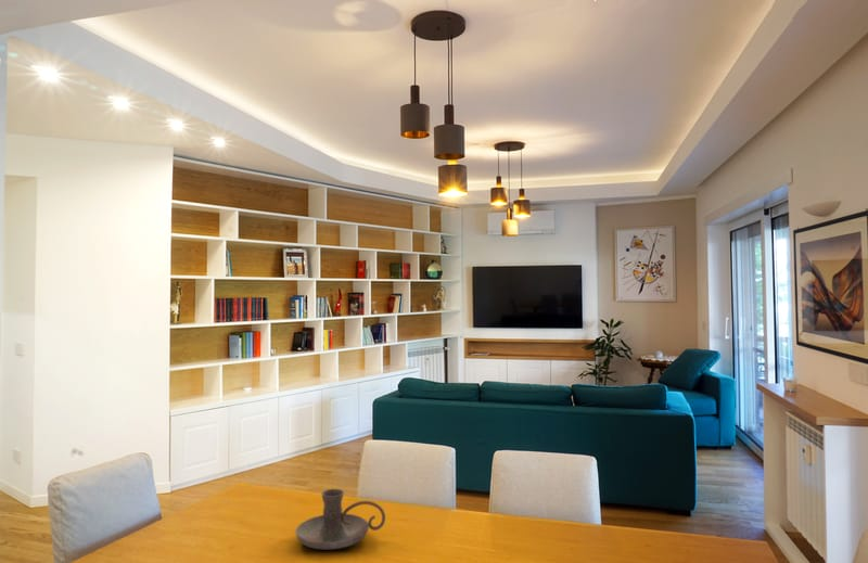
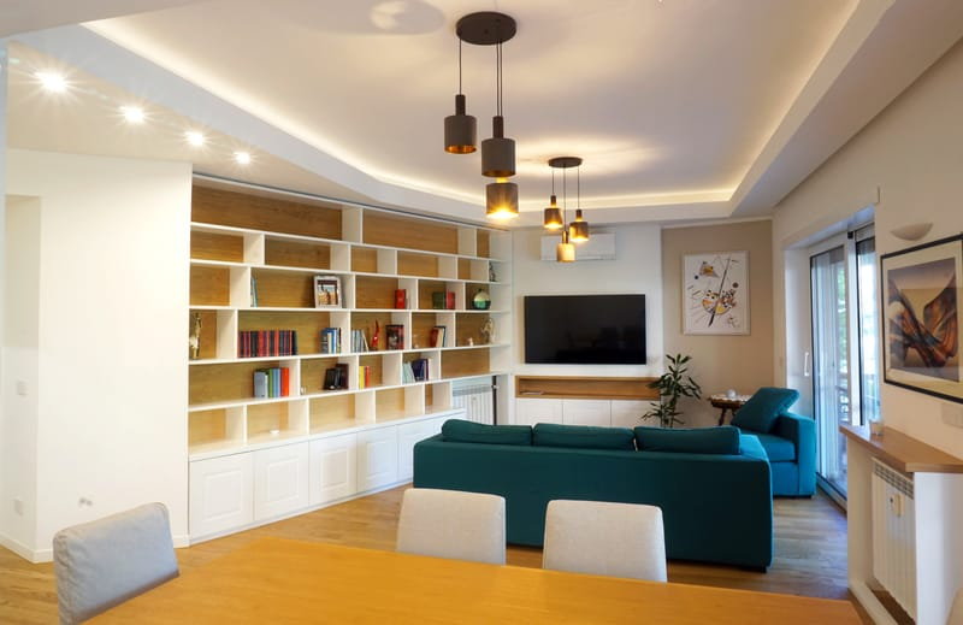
- candle holder [295,488,386,551]
